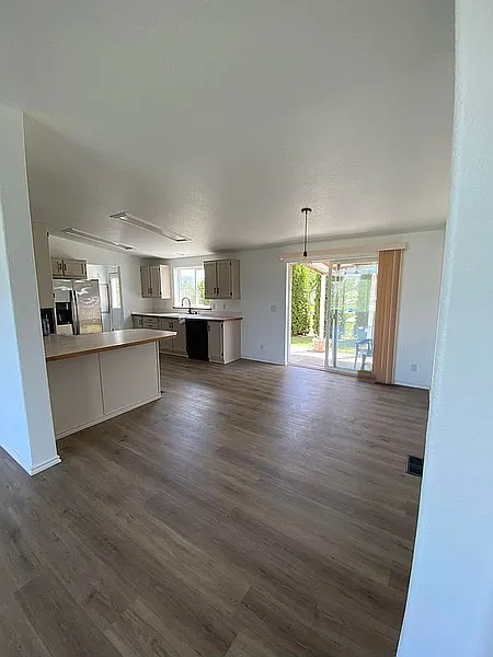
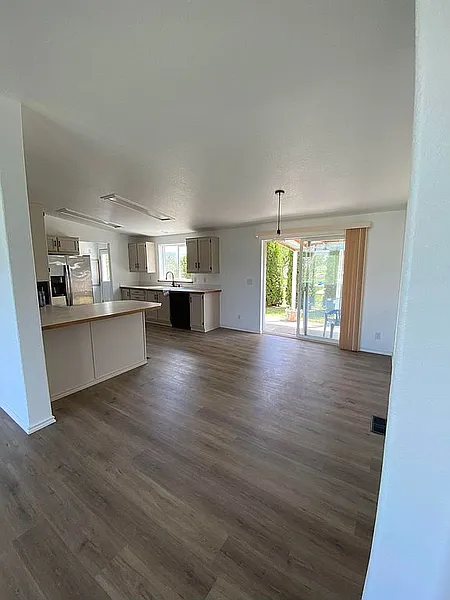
- basket [356,361,377,384]
